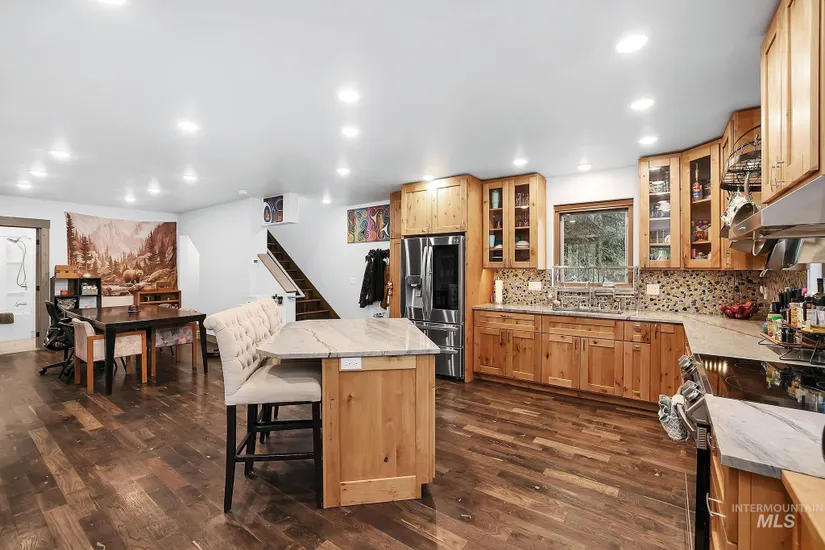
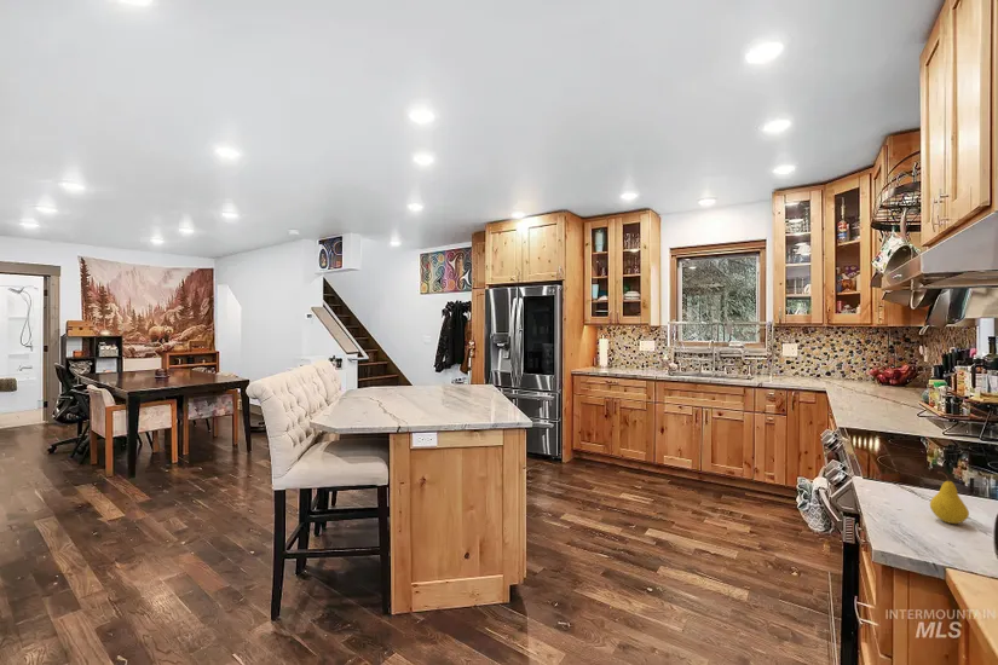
+ fruit [929,470,970,525]
